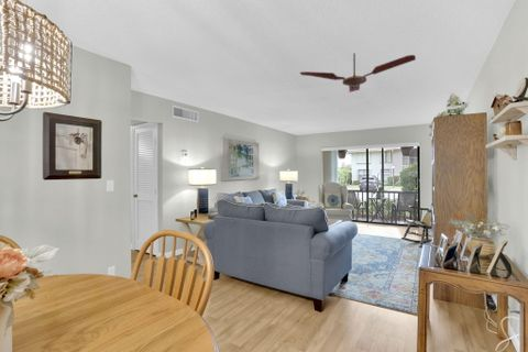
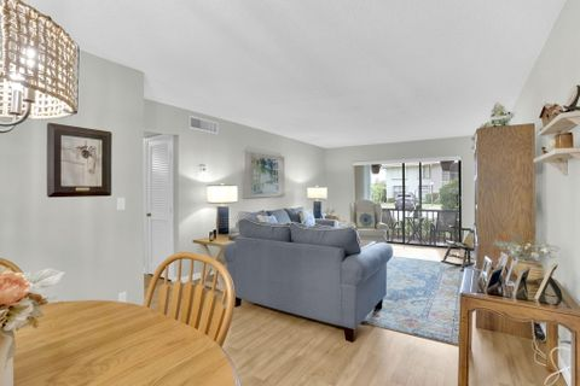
- ceiling fan [299,52,417,94]
